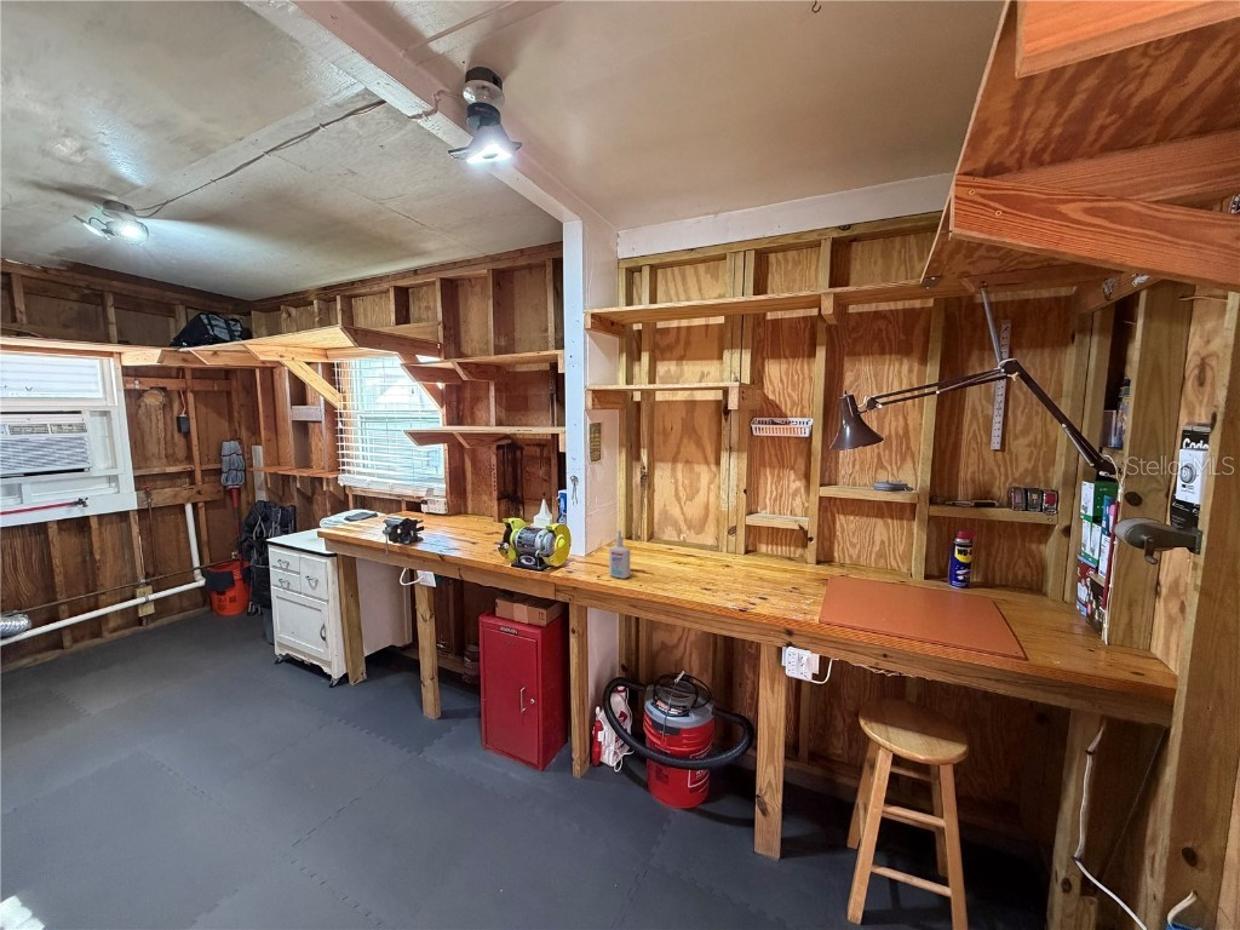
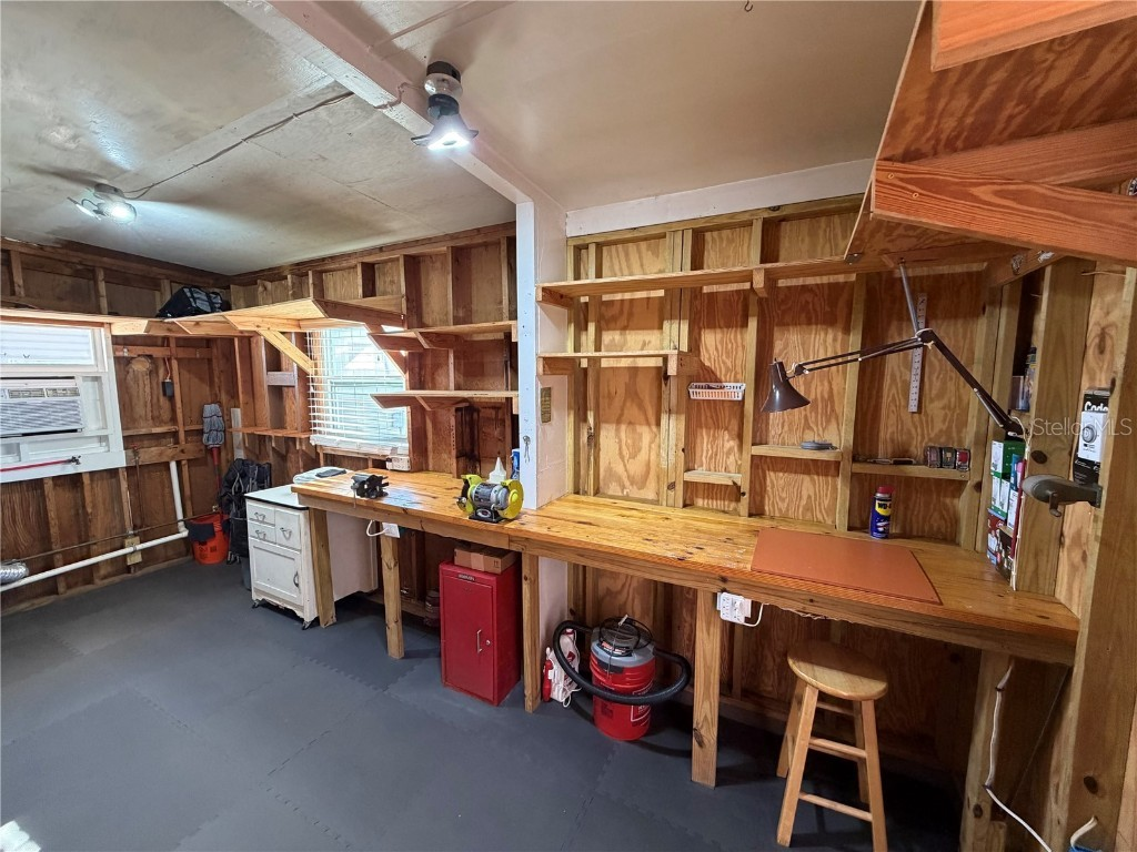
- bottle [608,528,631,580]
